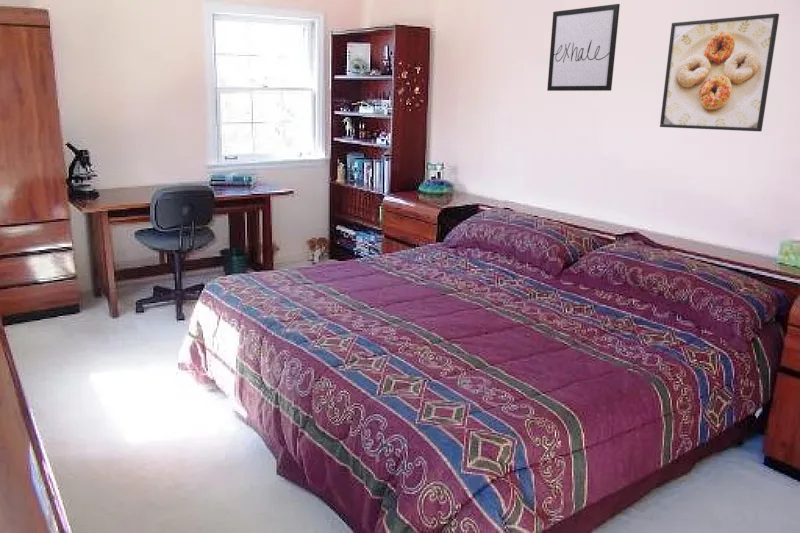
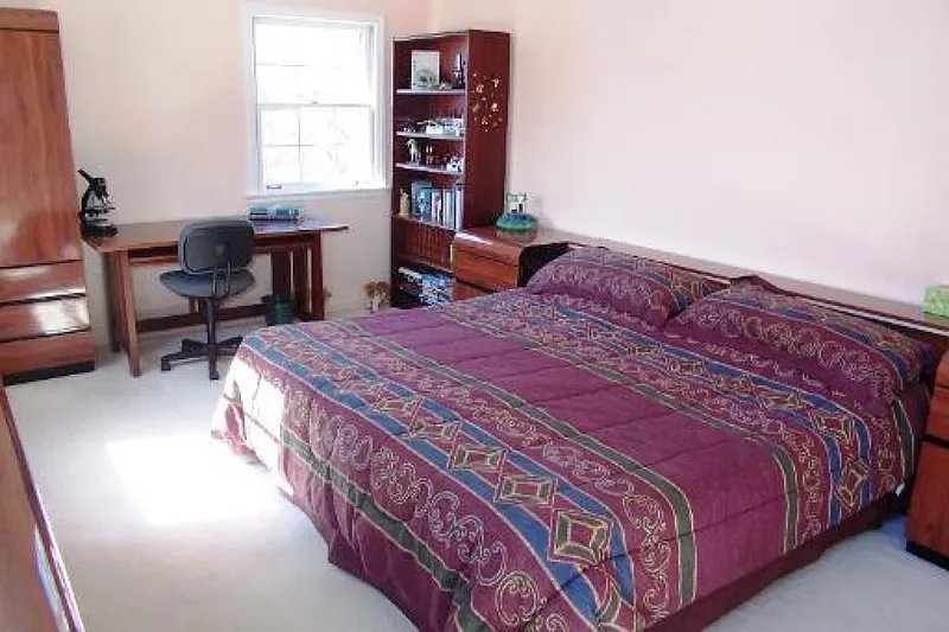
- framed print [659,13,780,132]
- wall art [546,3,621,92]
